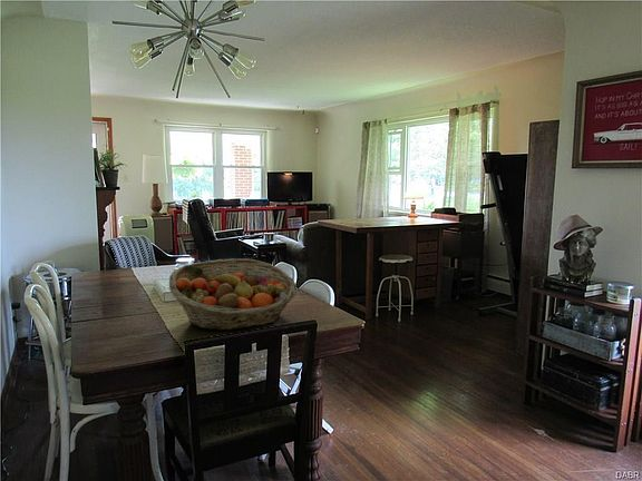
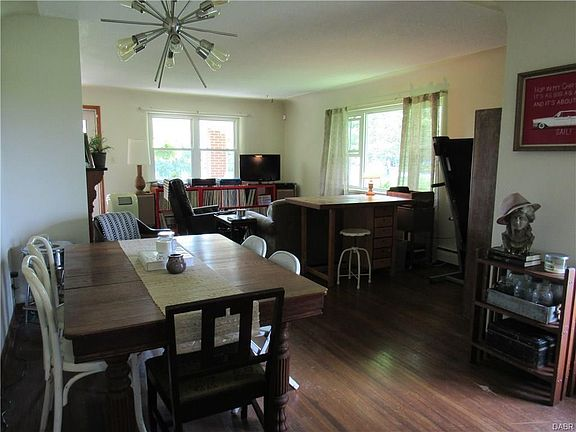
- fruit basket [168,258,298,332]
